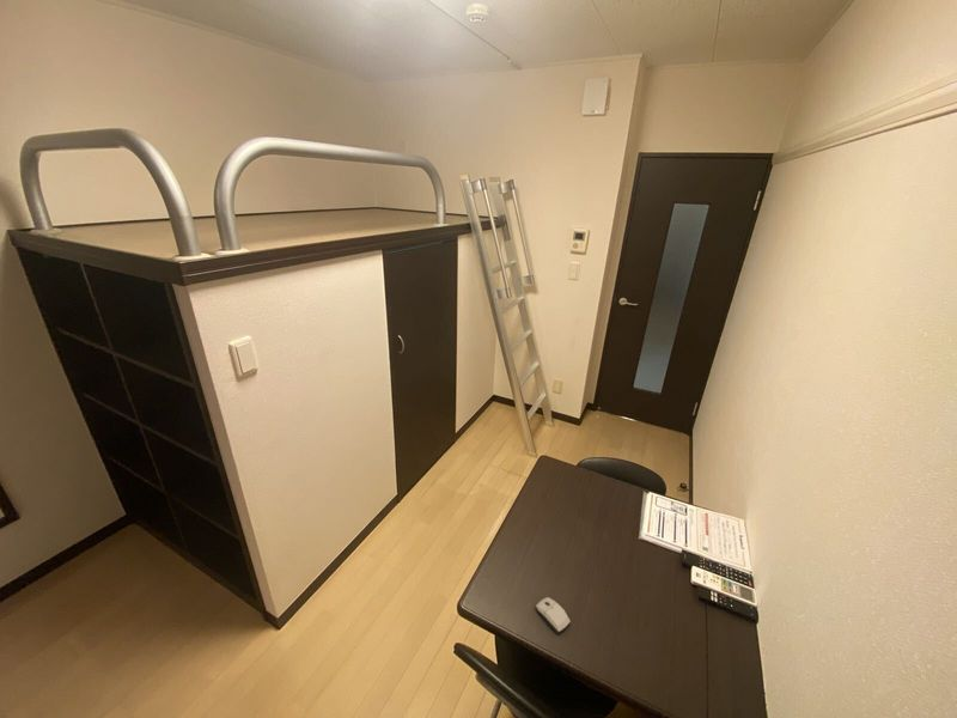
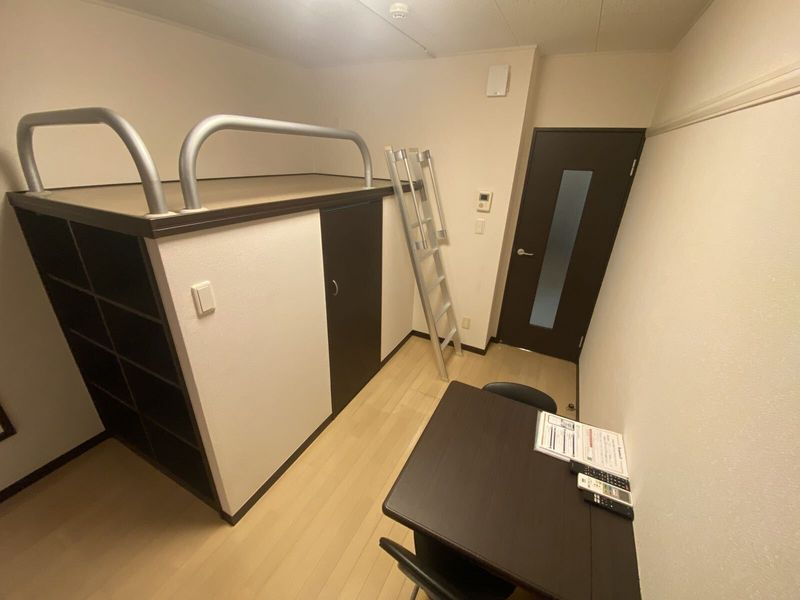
- computer mouse [535,596,572,634]
